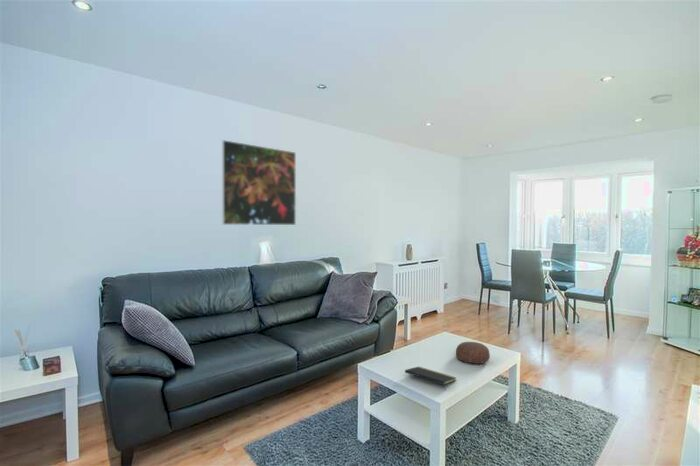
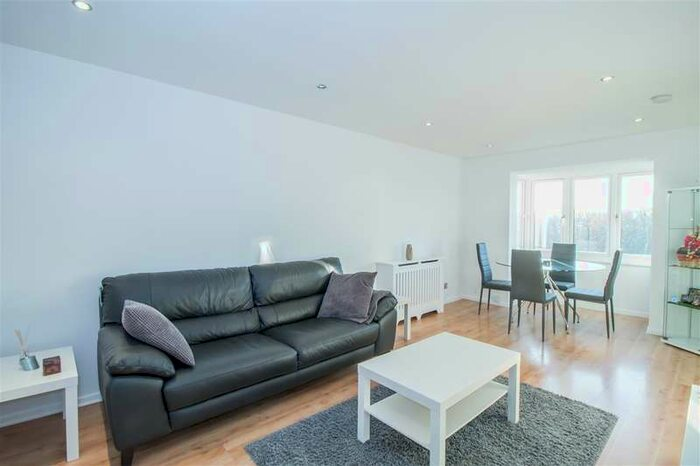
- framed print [221,139,297,226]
- notepad [404,366,457,392]
- decorative bowl [455,341,491,365]
